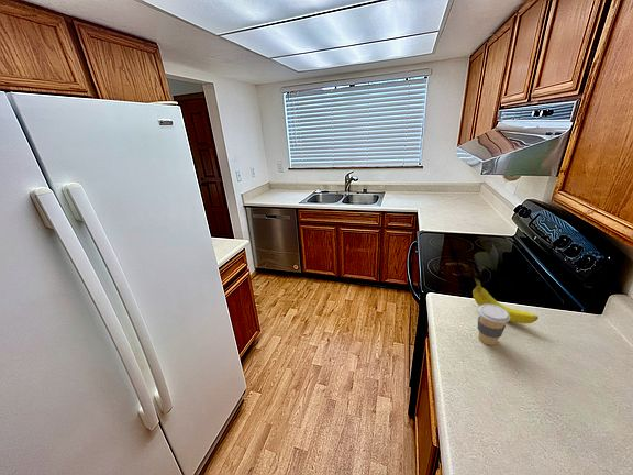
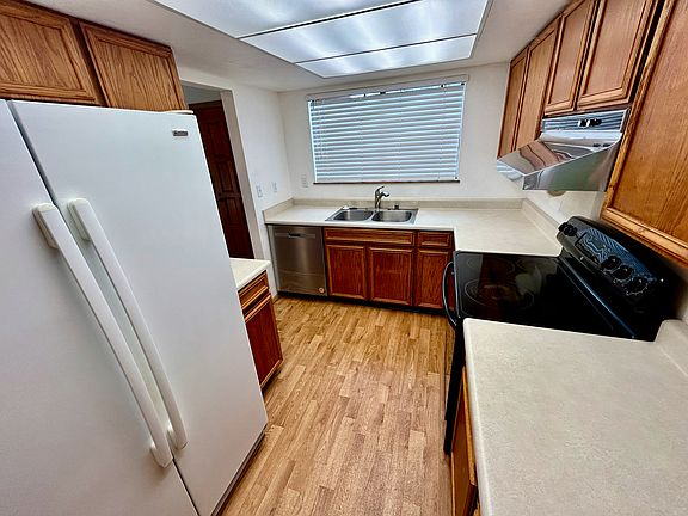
- coffee cup [477,305,510,346]
- fruit [471,277,540,324]
